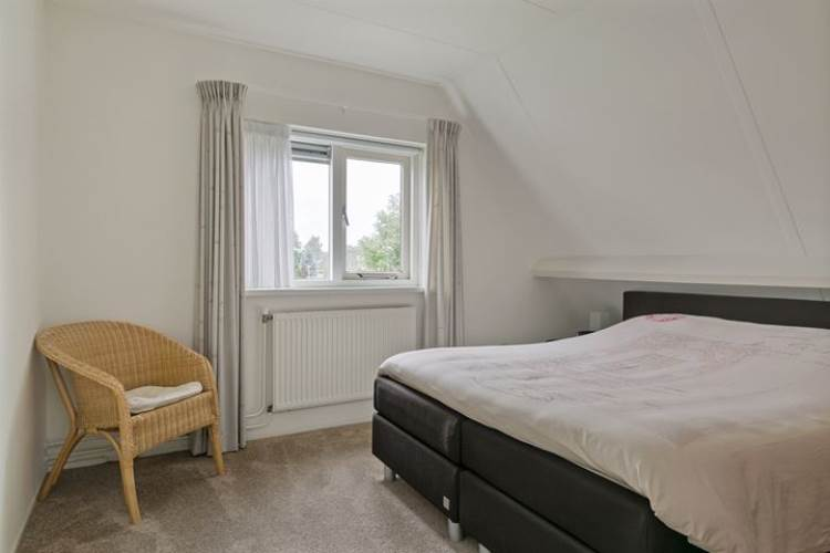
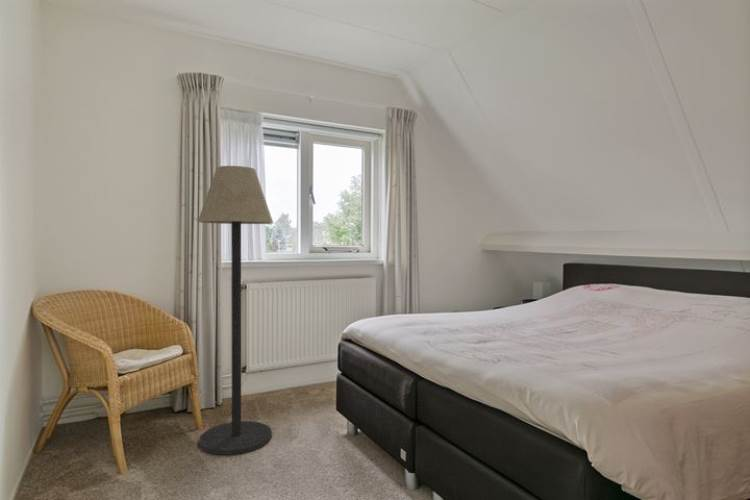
+ floor lamp [197,165,274,456]
